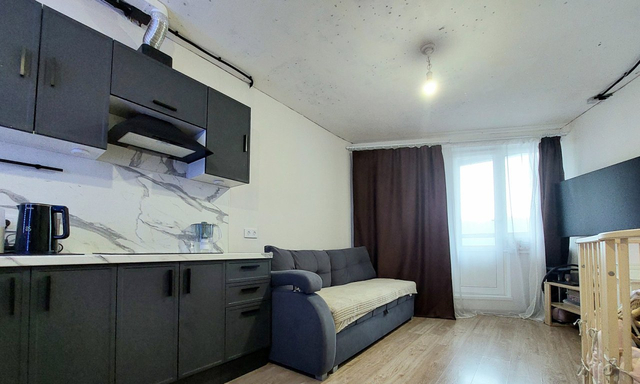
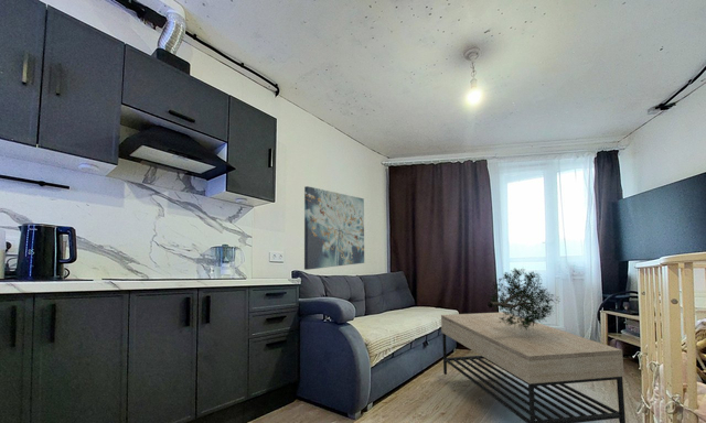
+ coffee table [440,312,627,423]
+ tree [486,268,560,330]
+ wall art [303,185,365,271]
